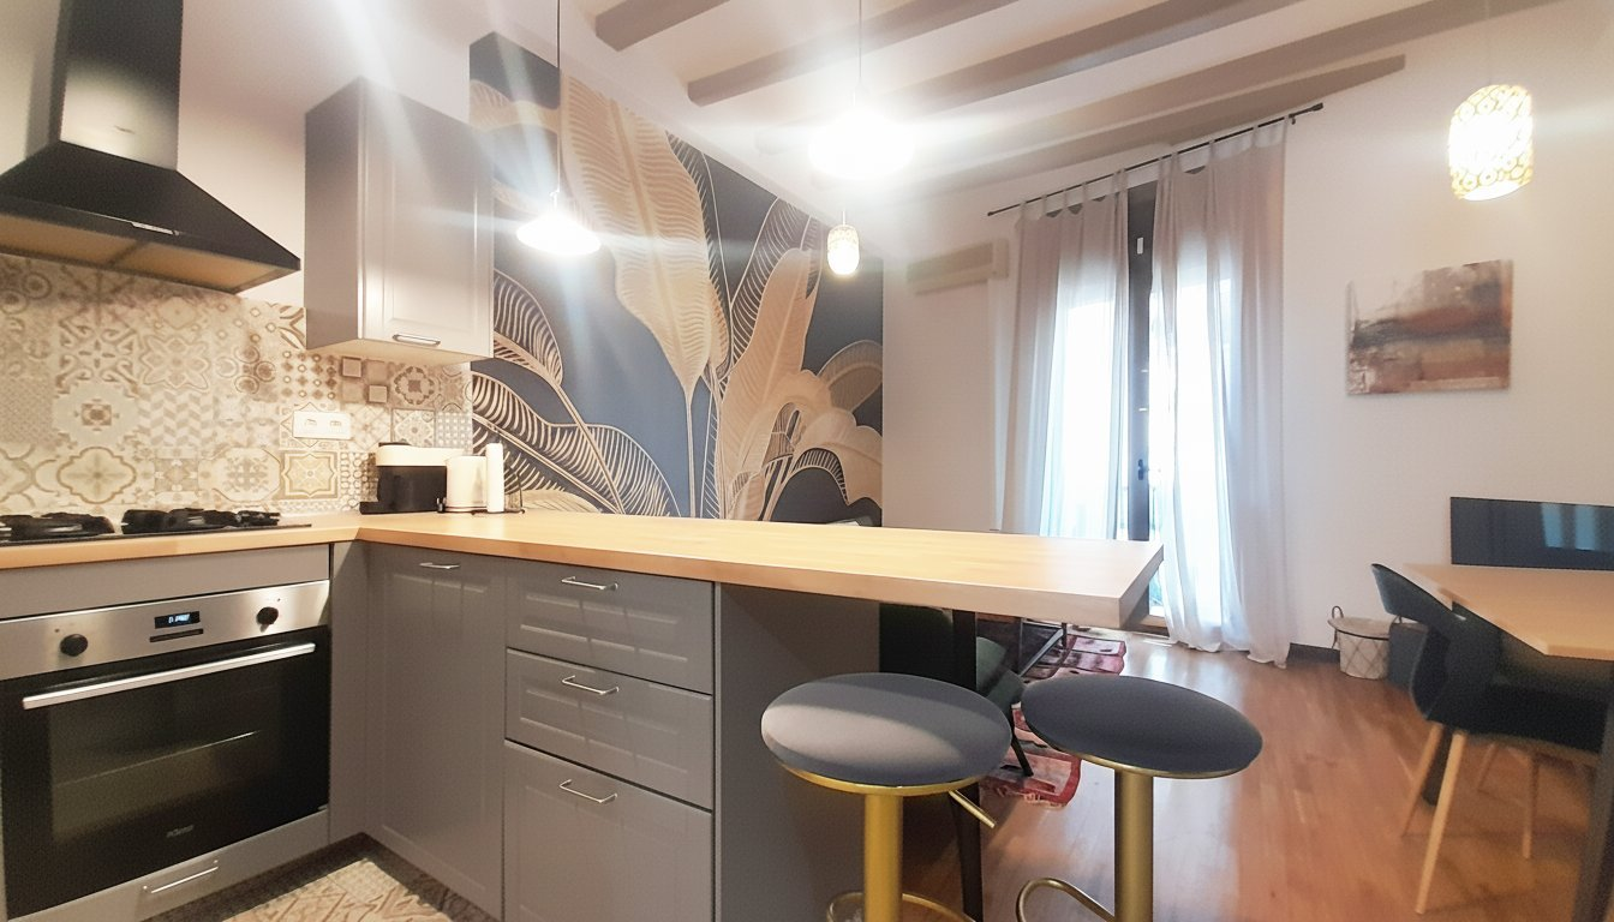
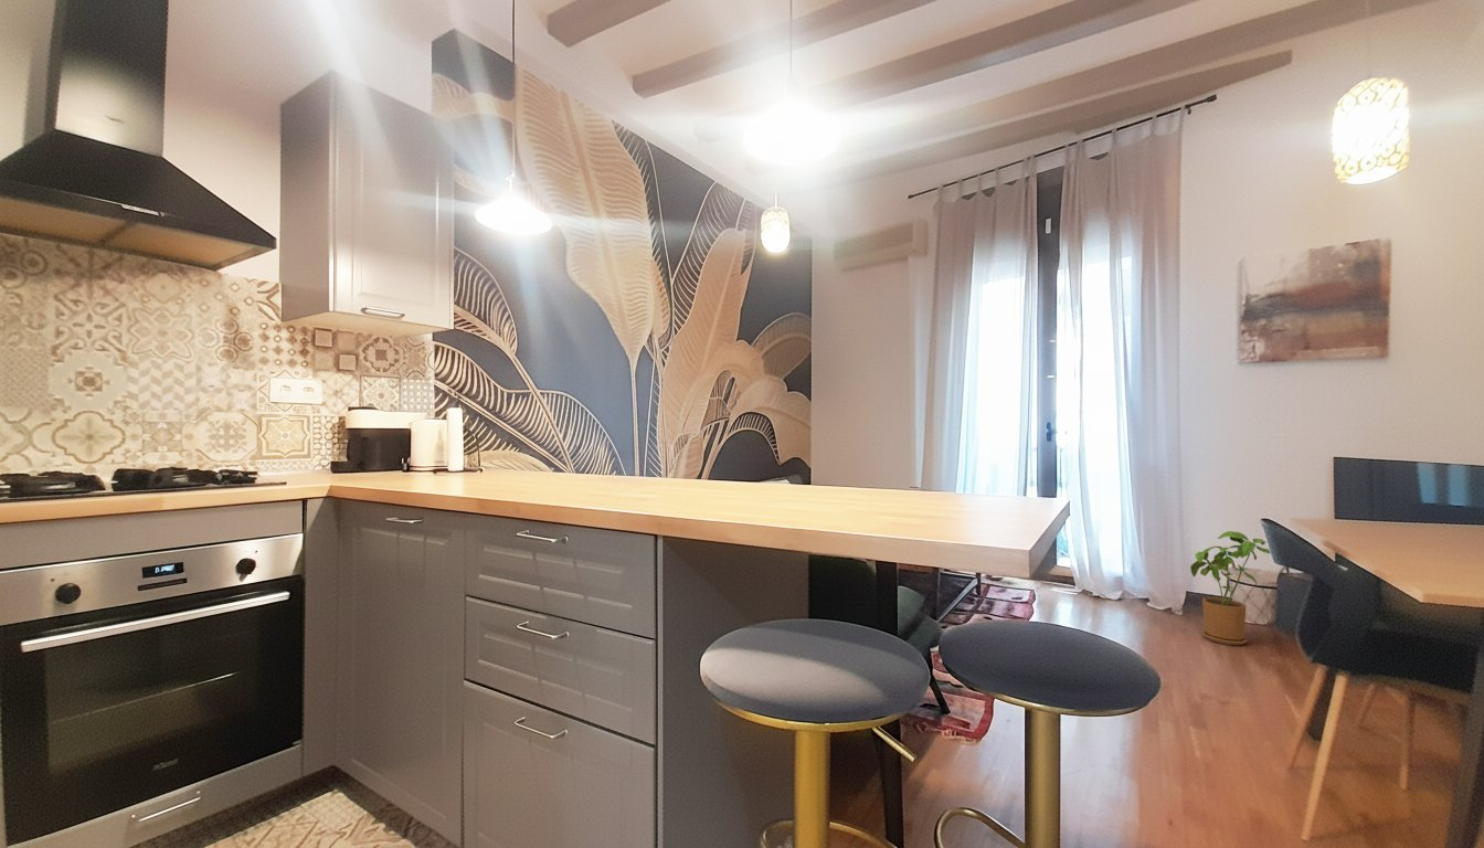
+ house plant [1189,530,1271,646]
